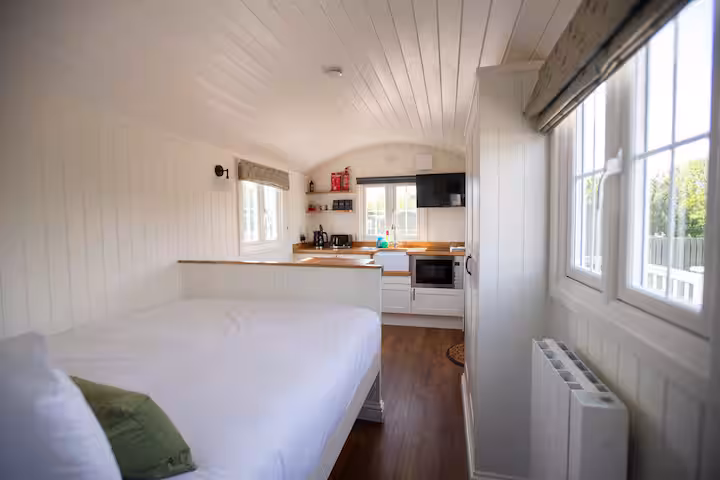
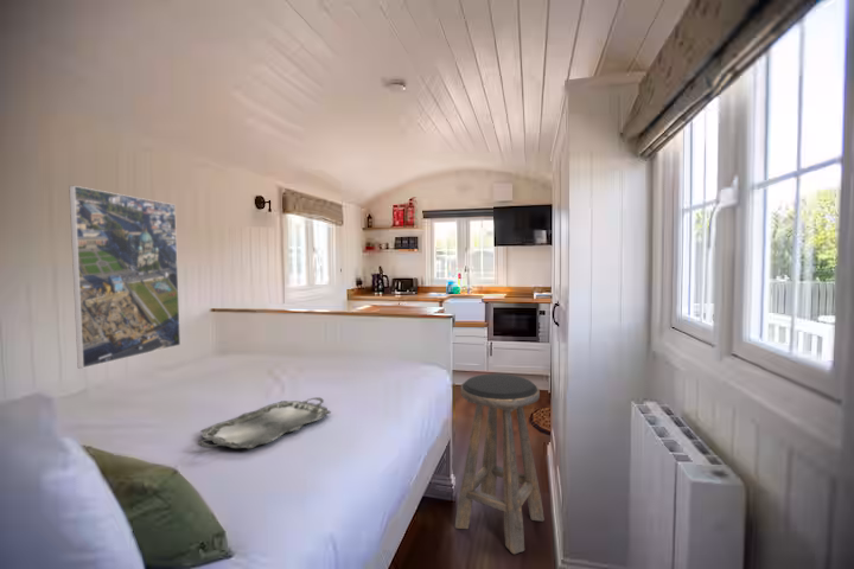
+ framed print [68,185,181,370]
+ serving tray [197,396,332,449]
+ stool [454,373,546,555]
